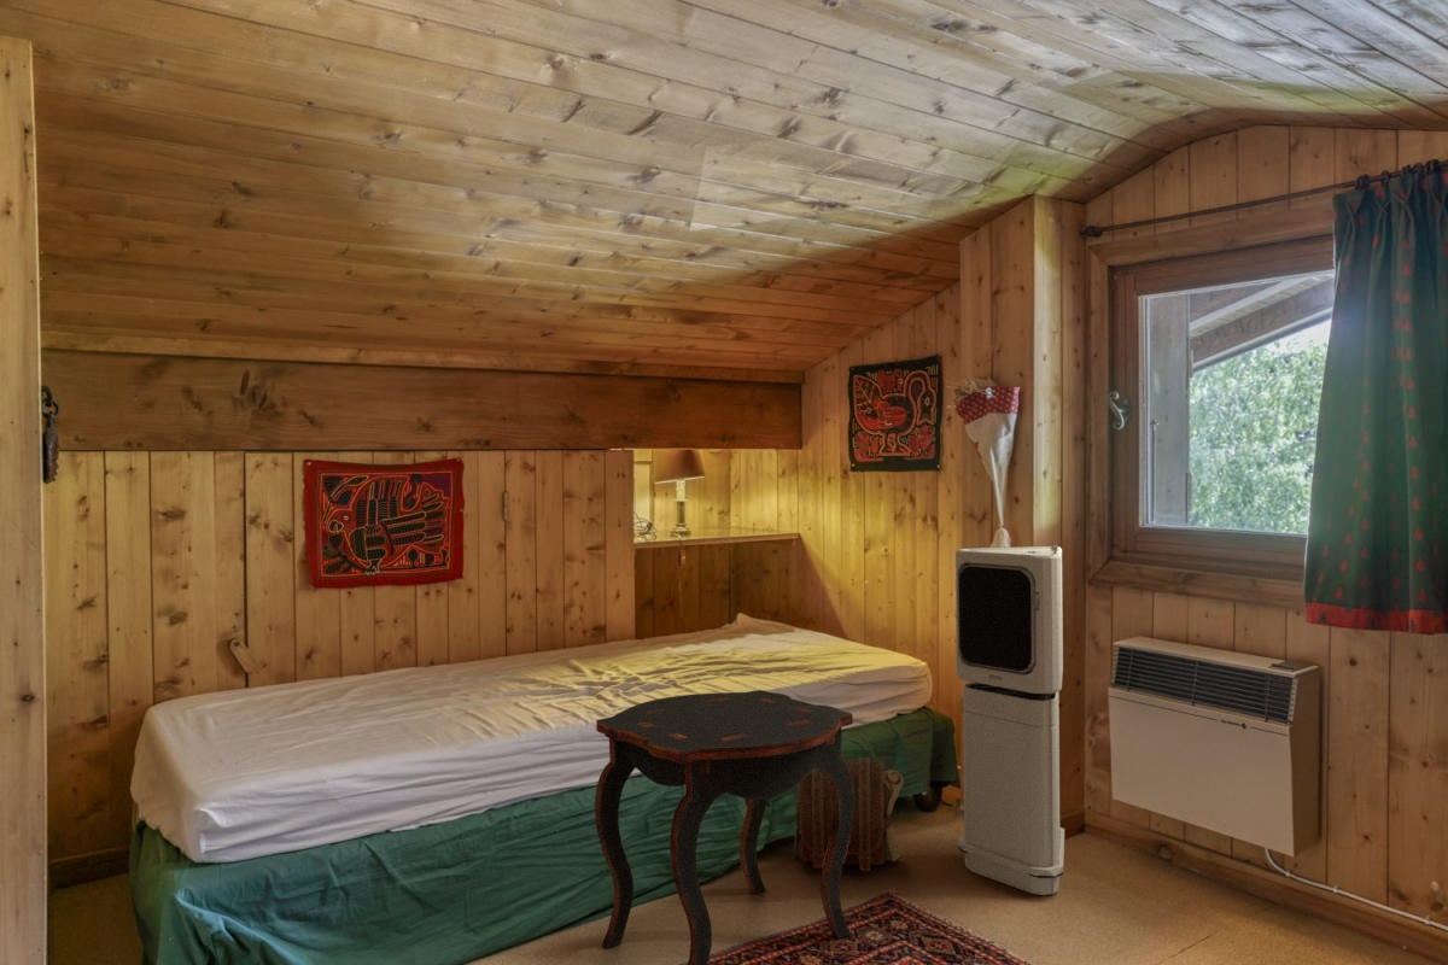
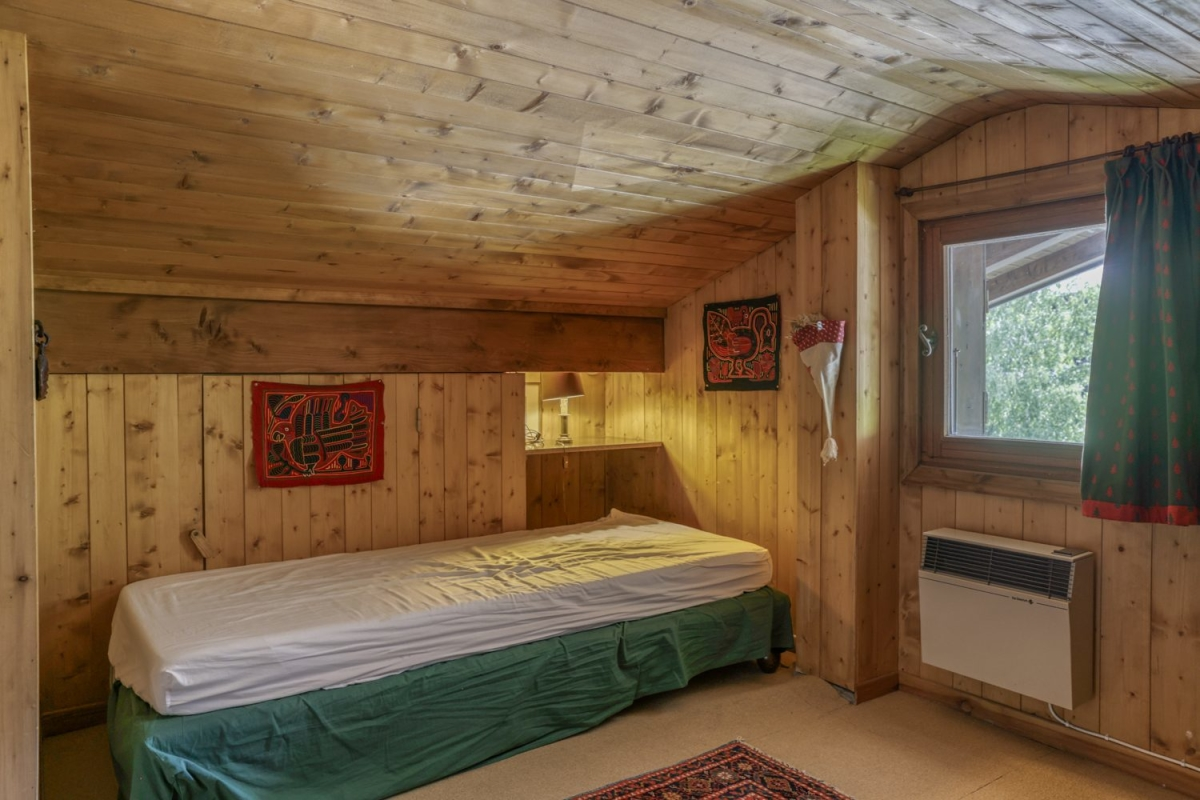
- air purifier [954,545,1065,896]
- side table [594,689,854,965]
- pouch [793,756,905,872]
